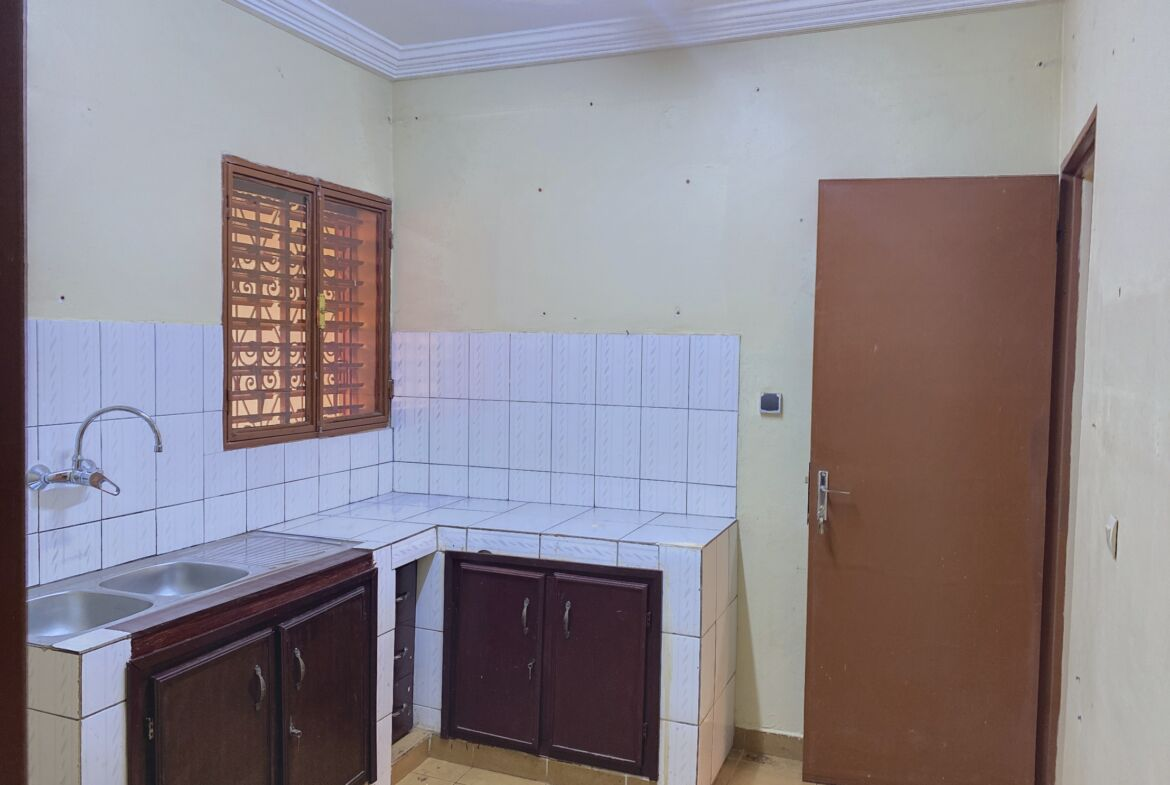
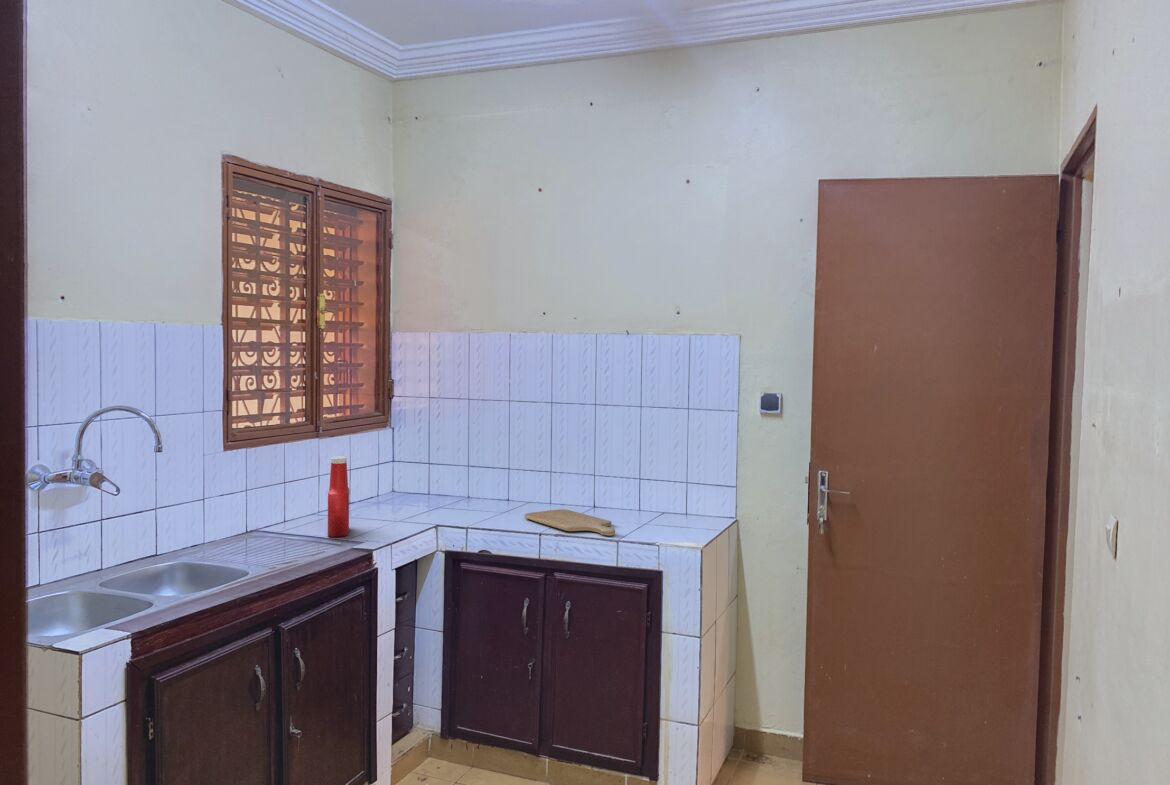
+ chopping board [523,509,616,537]
+ soap bottle [327,456,350,538]
